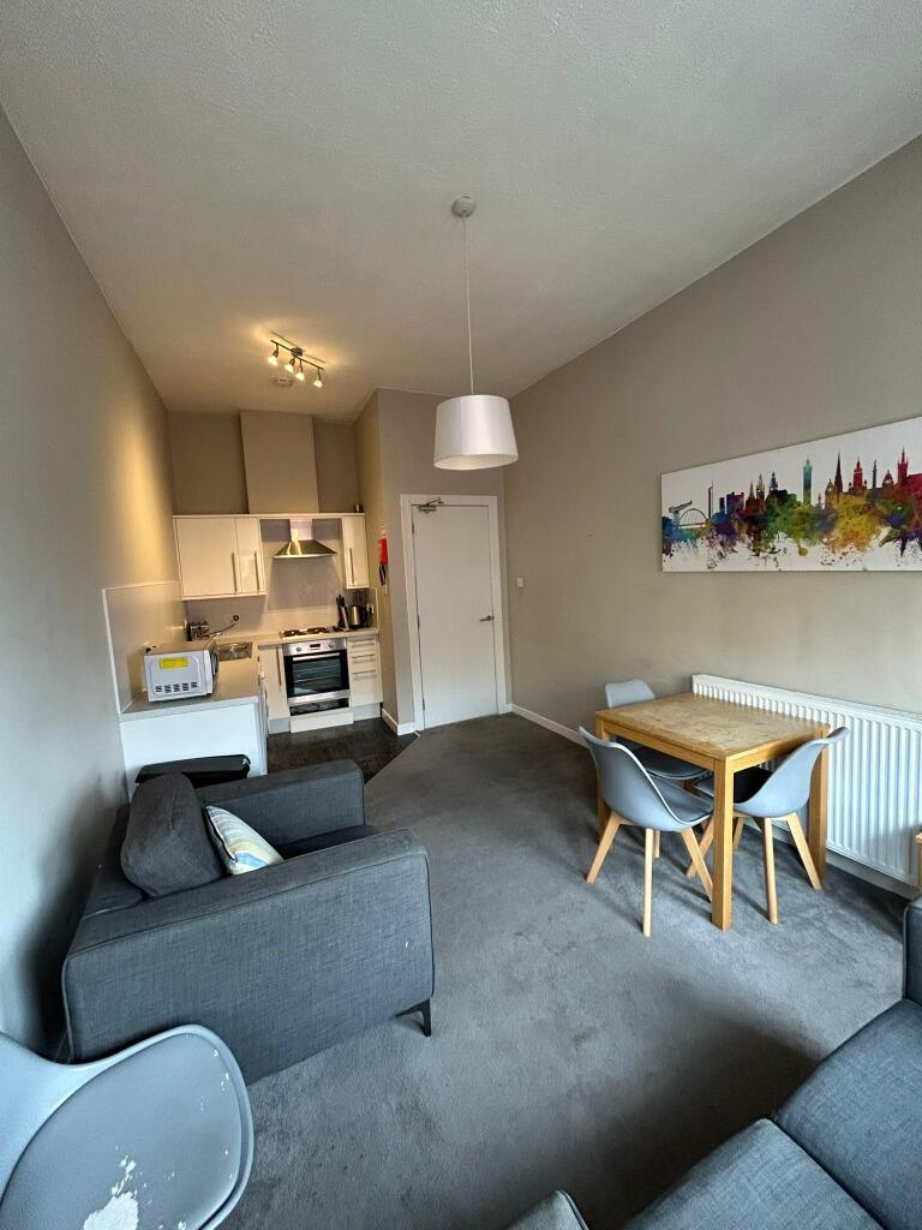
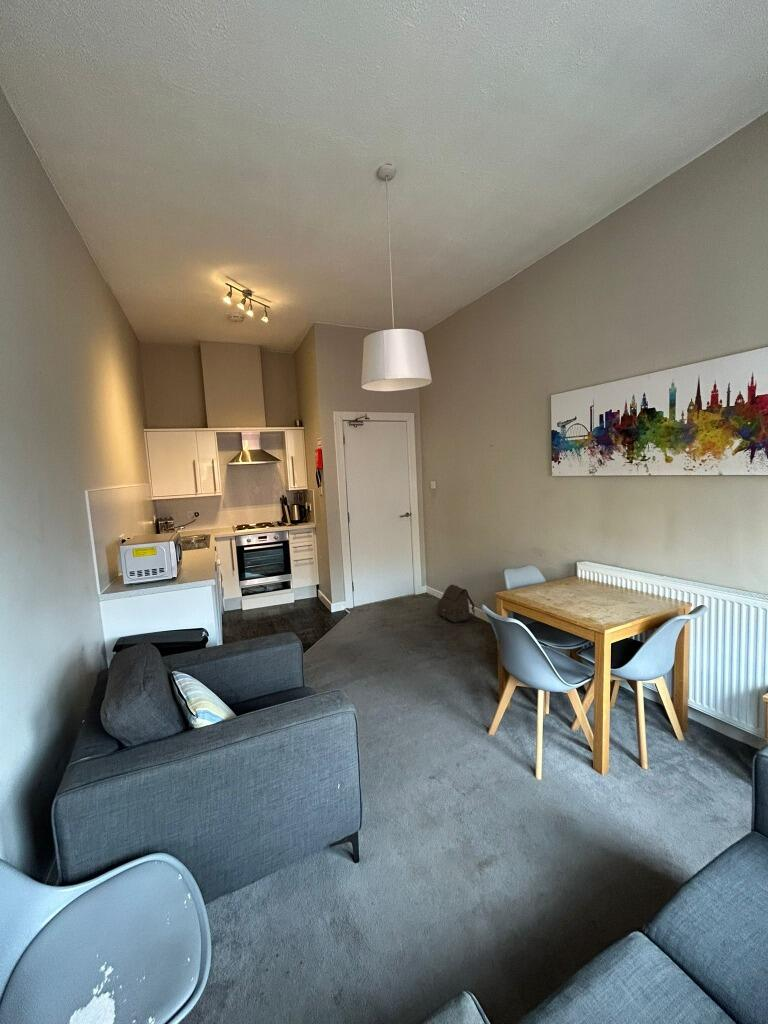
+ satchel [436,584,476,624]
